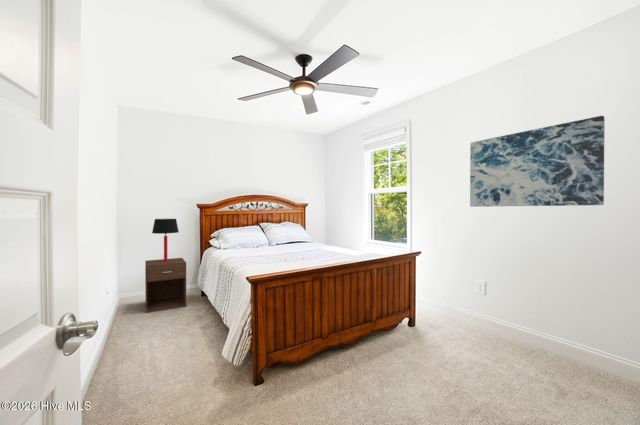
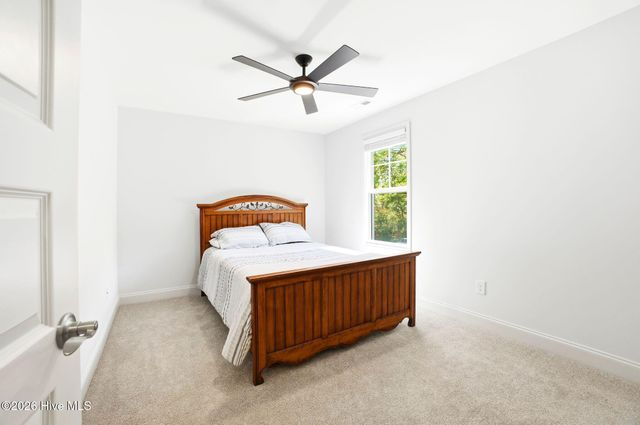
- nightstand [144,257,187,314]
- table lamp [151,218,180,262]
- wall art [469,115,605,208]
